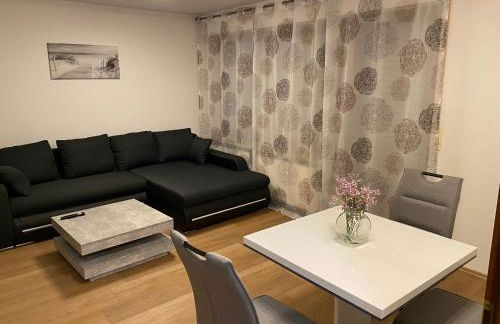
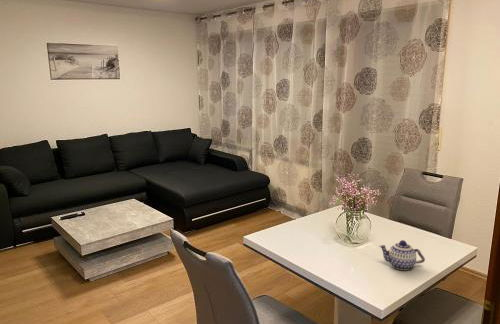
+ teapot [379,239,426,271]
